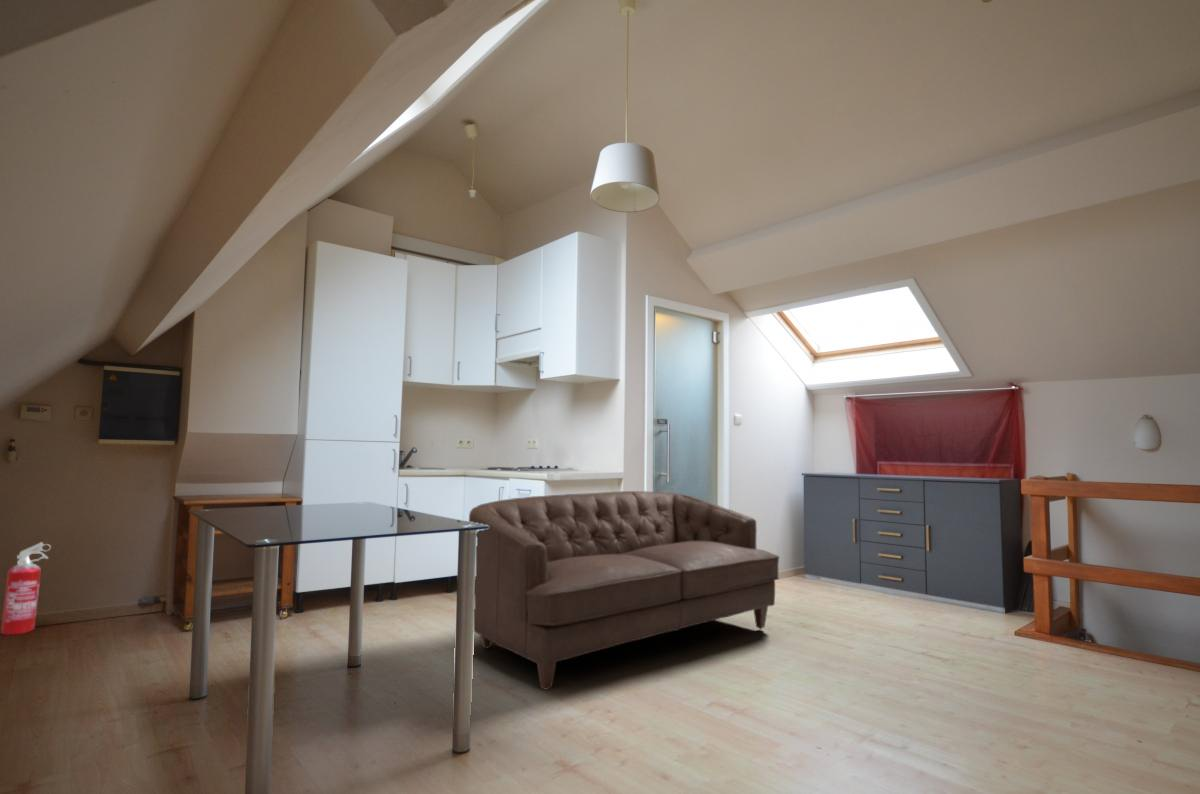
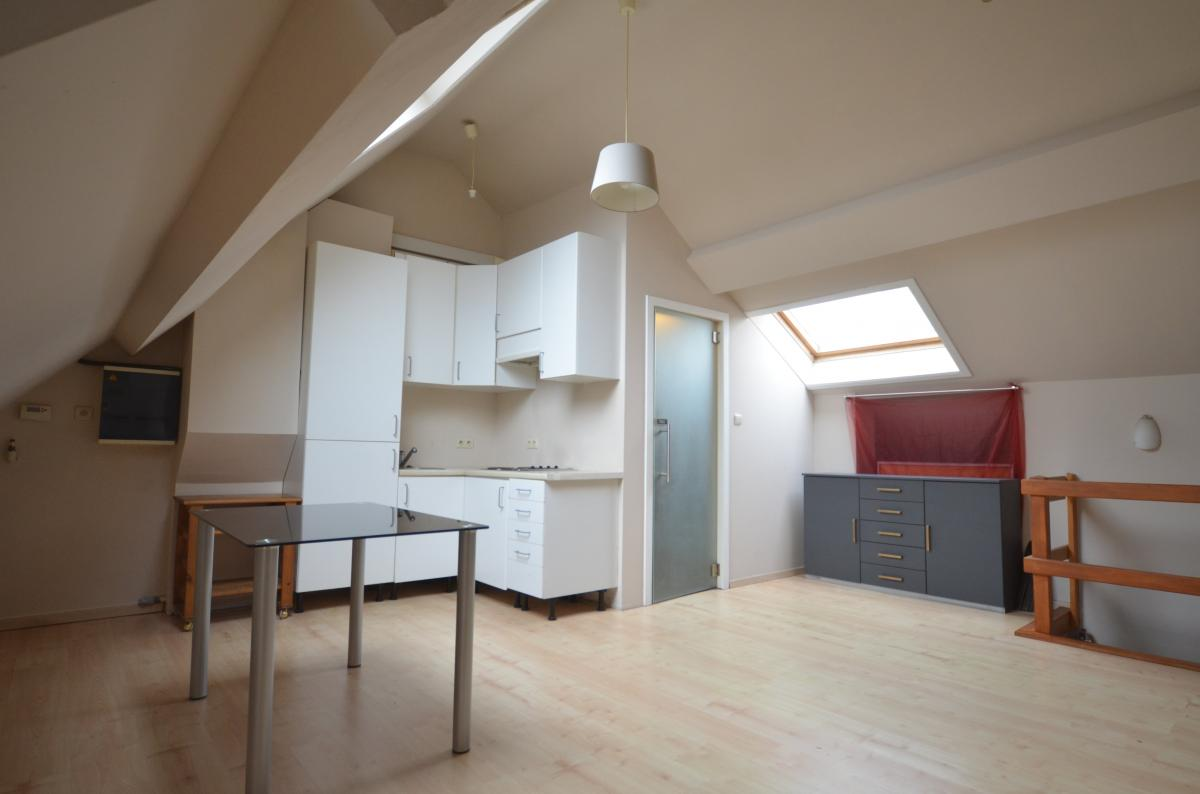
- fire extinguisher [0,541,52,636]
- sofa [468,490,781,691]
